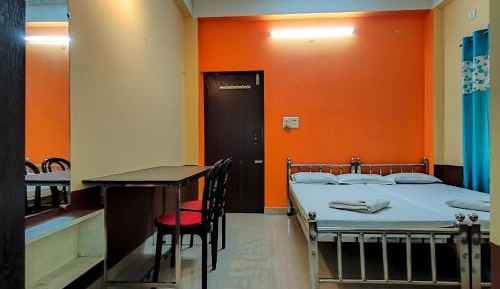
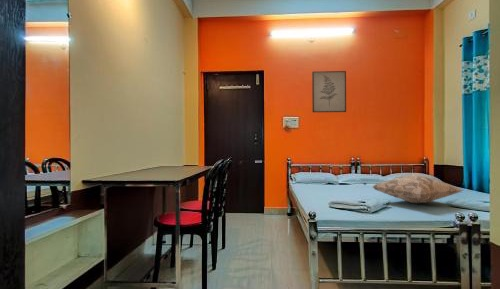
+ wall art [311,70,347,113]
+ decorative pillow [372,173,464,204]
